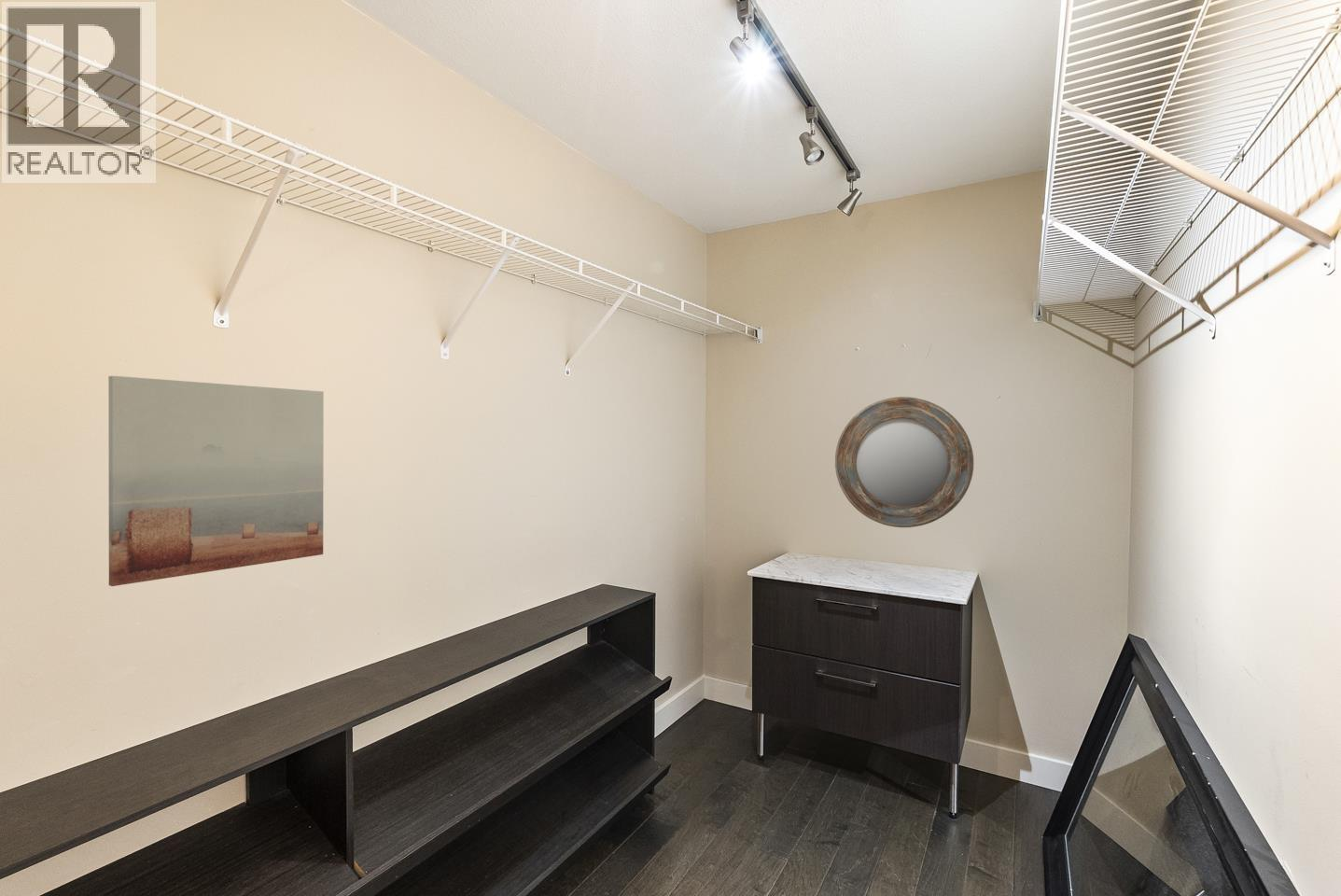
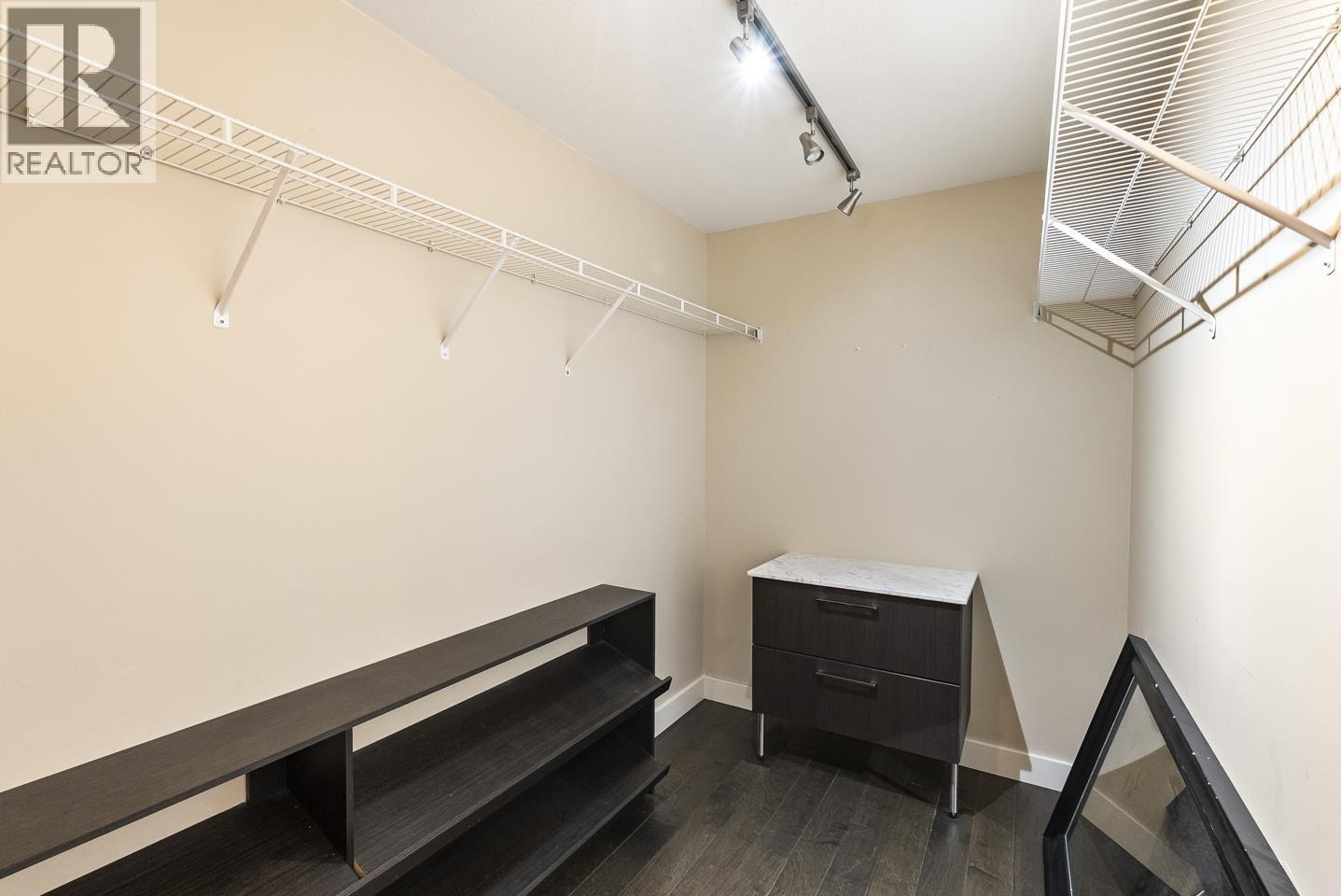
- wall art [107,375,325,587]
- home mirror [834,396,974,528]
